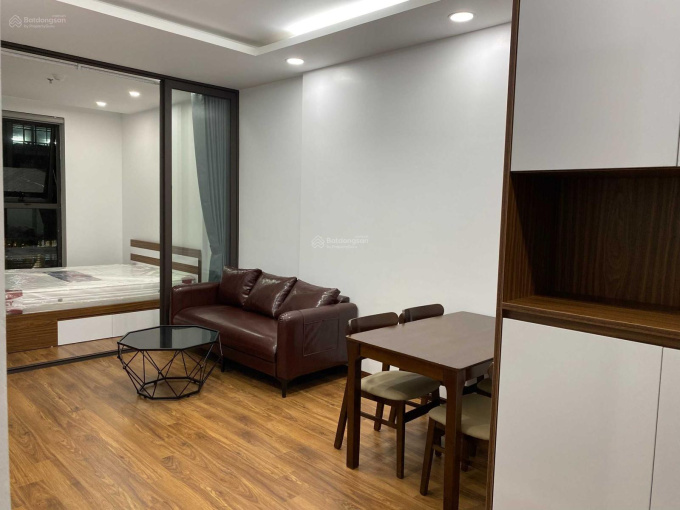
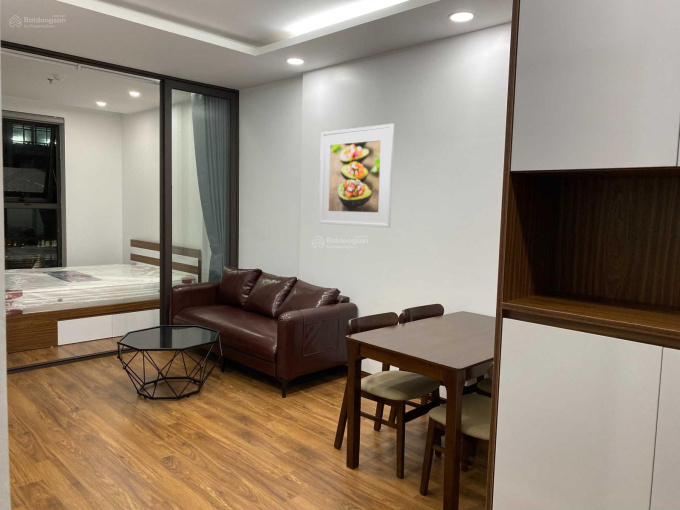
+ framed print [318,123,395,228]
